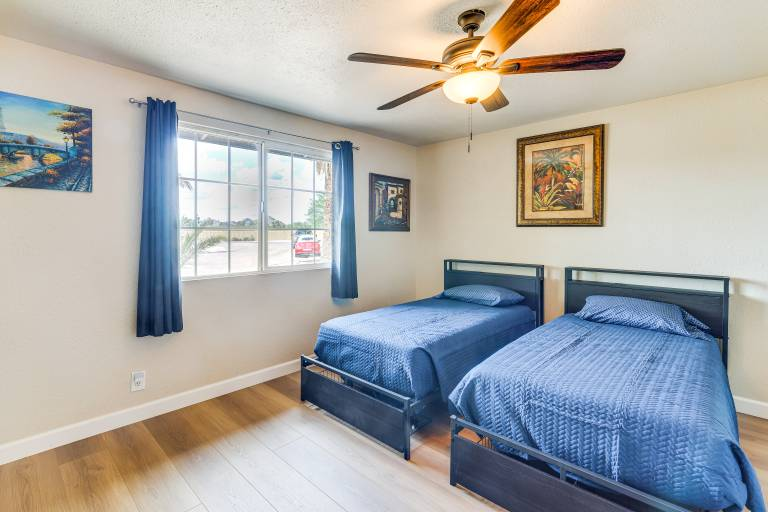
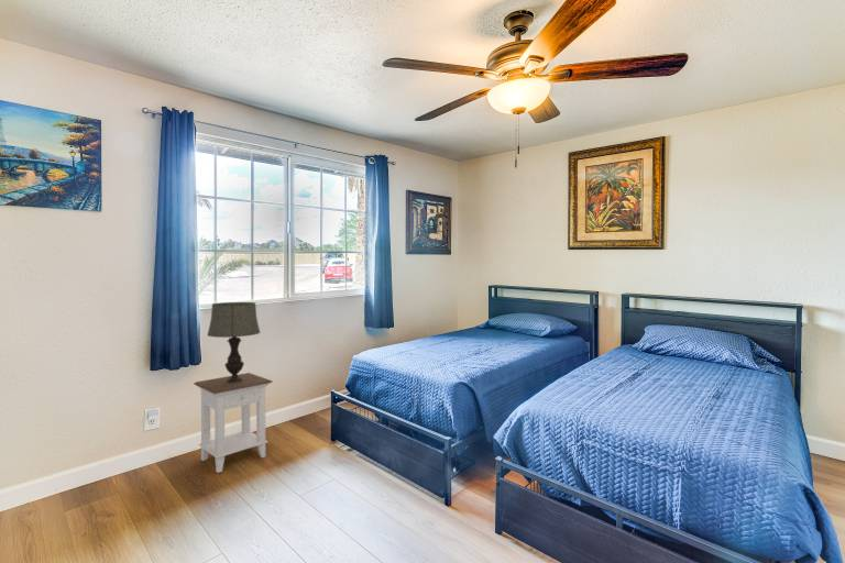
+ table lamp [207,301,261,384]
+ nightstand [193,372,273,474]
